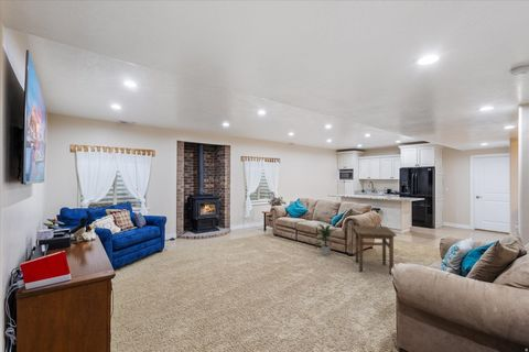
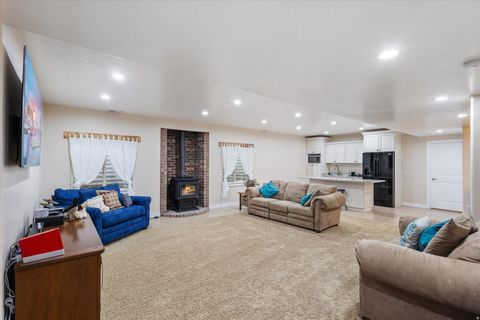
- indoor plant [314,222,339,256]
- side table [353,224,397,275]
